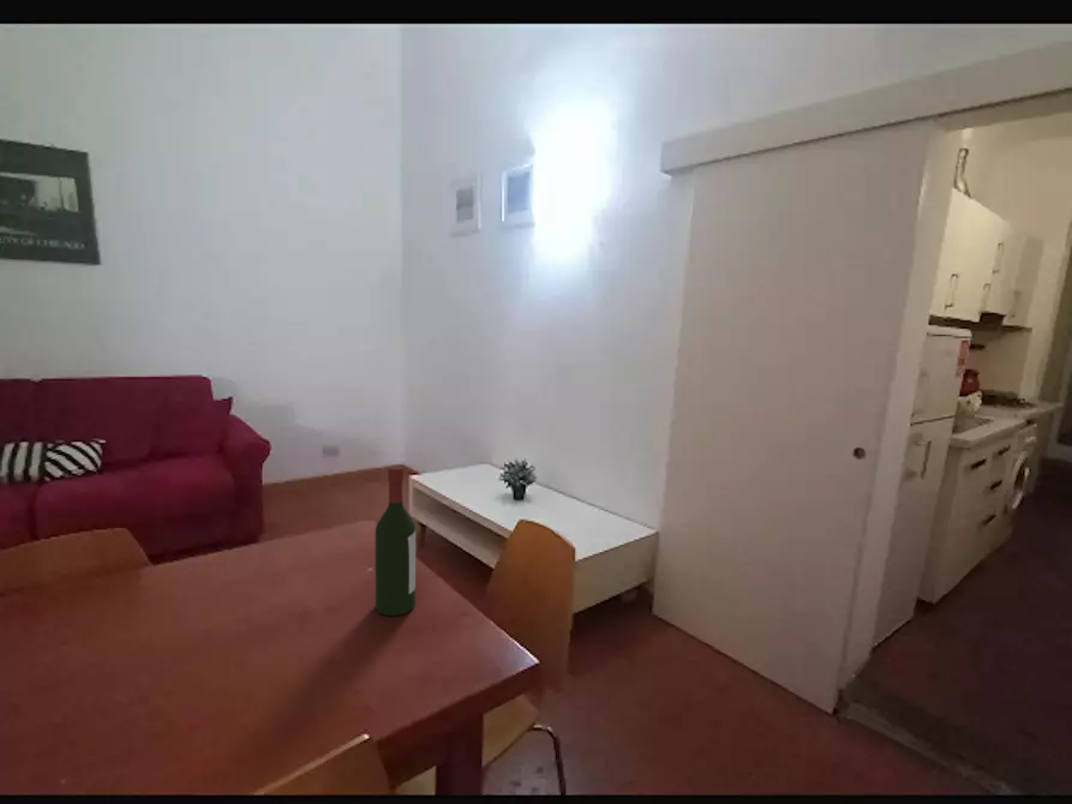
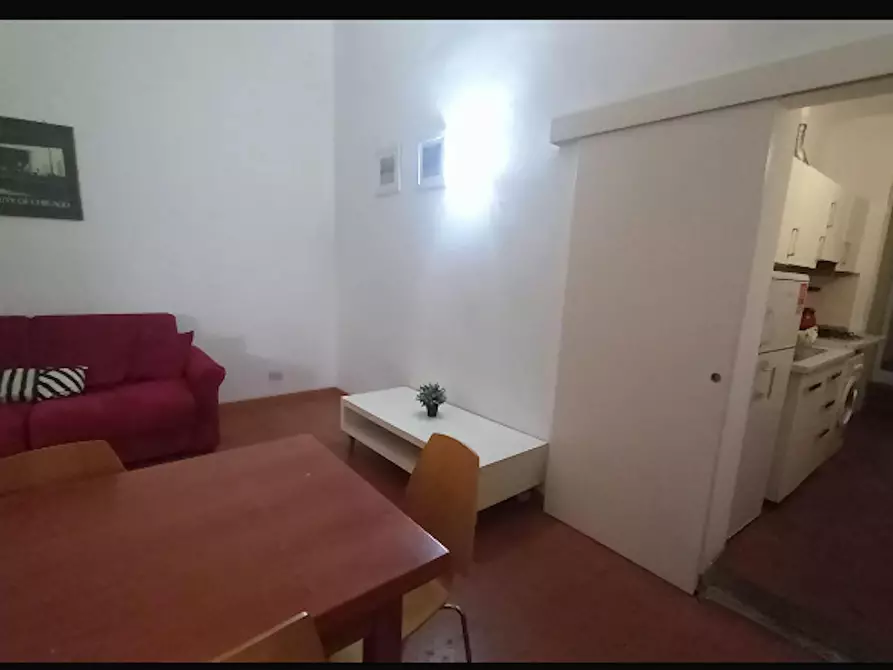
- wine bottle [375,464,417,617]
